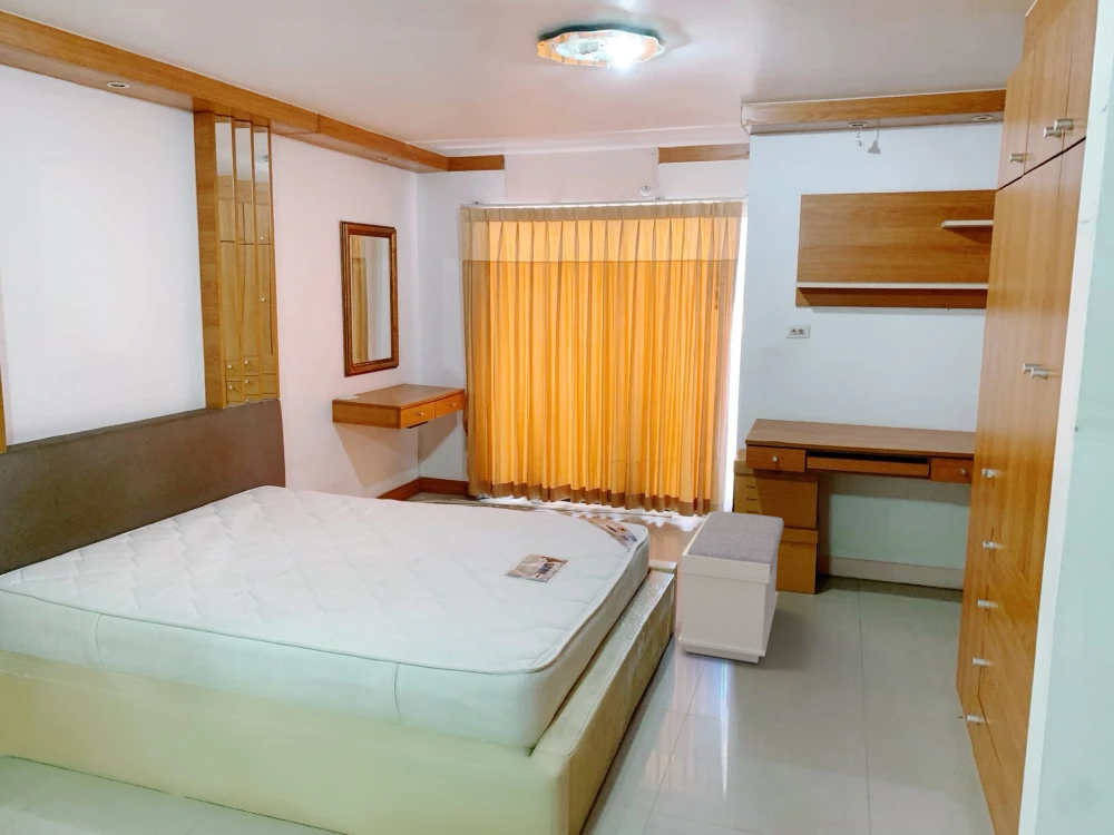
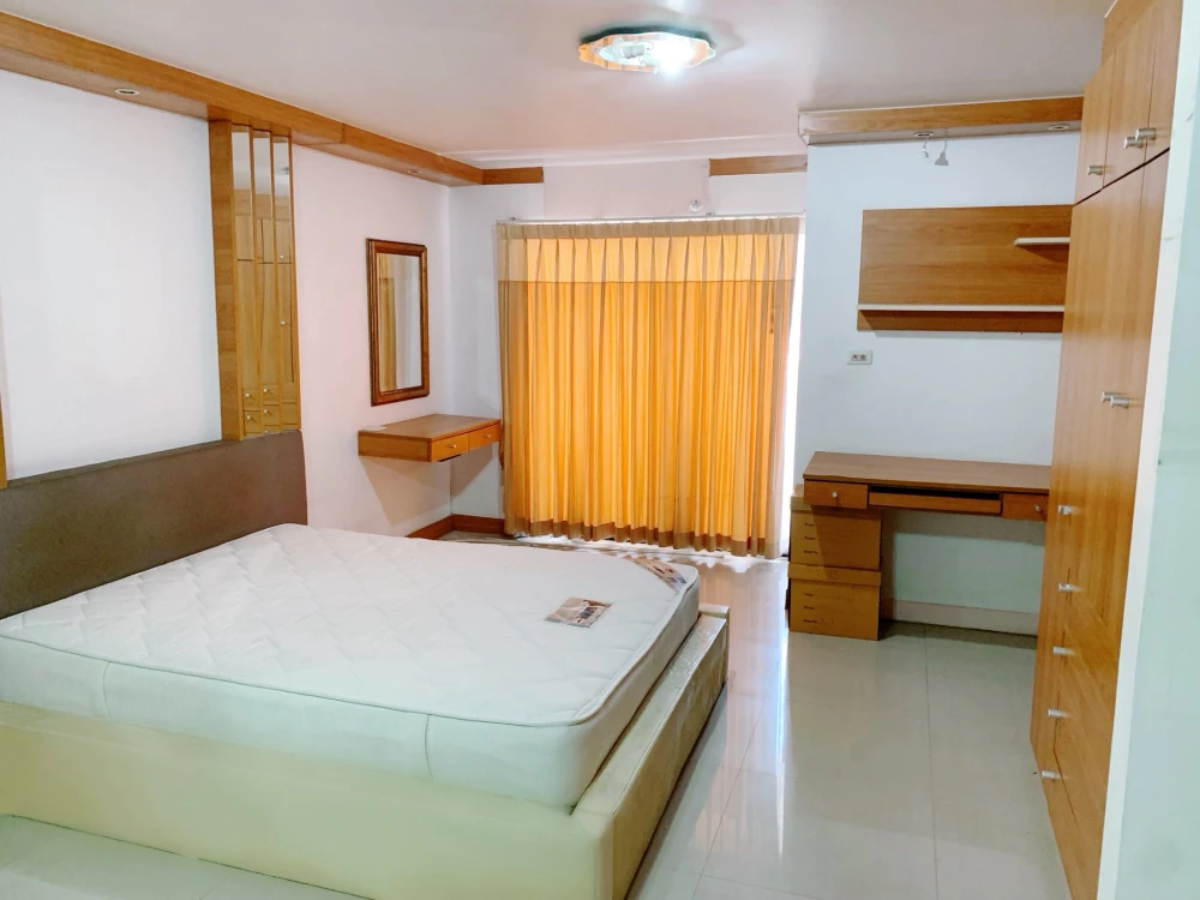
- bench [677,510,784,664]
